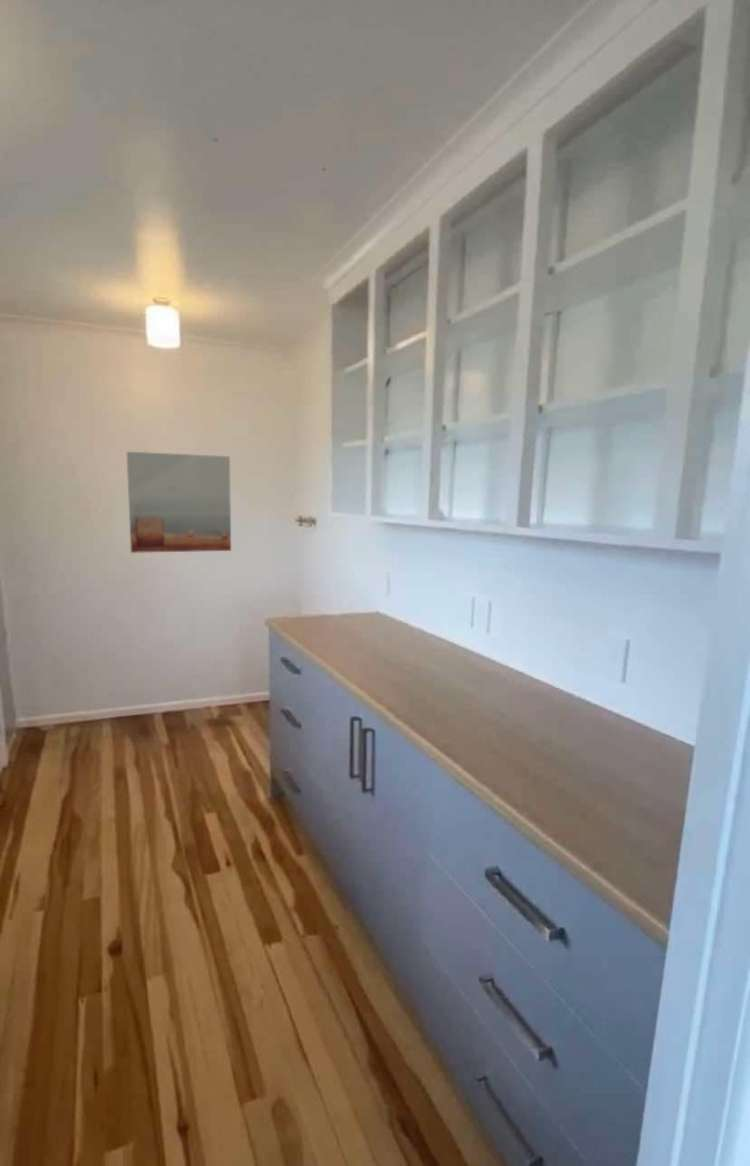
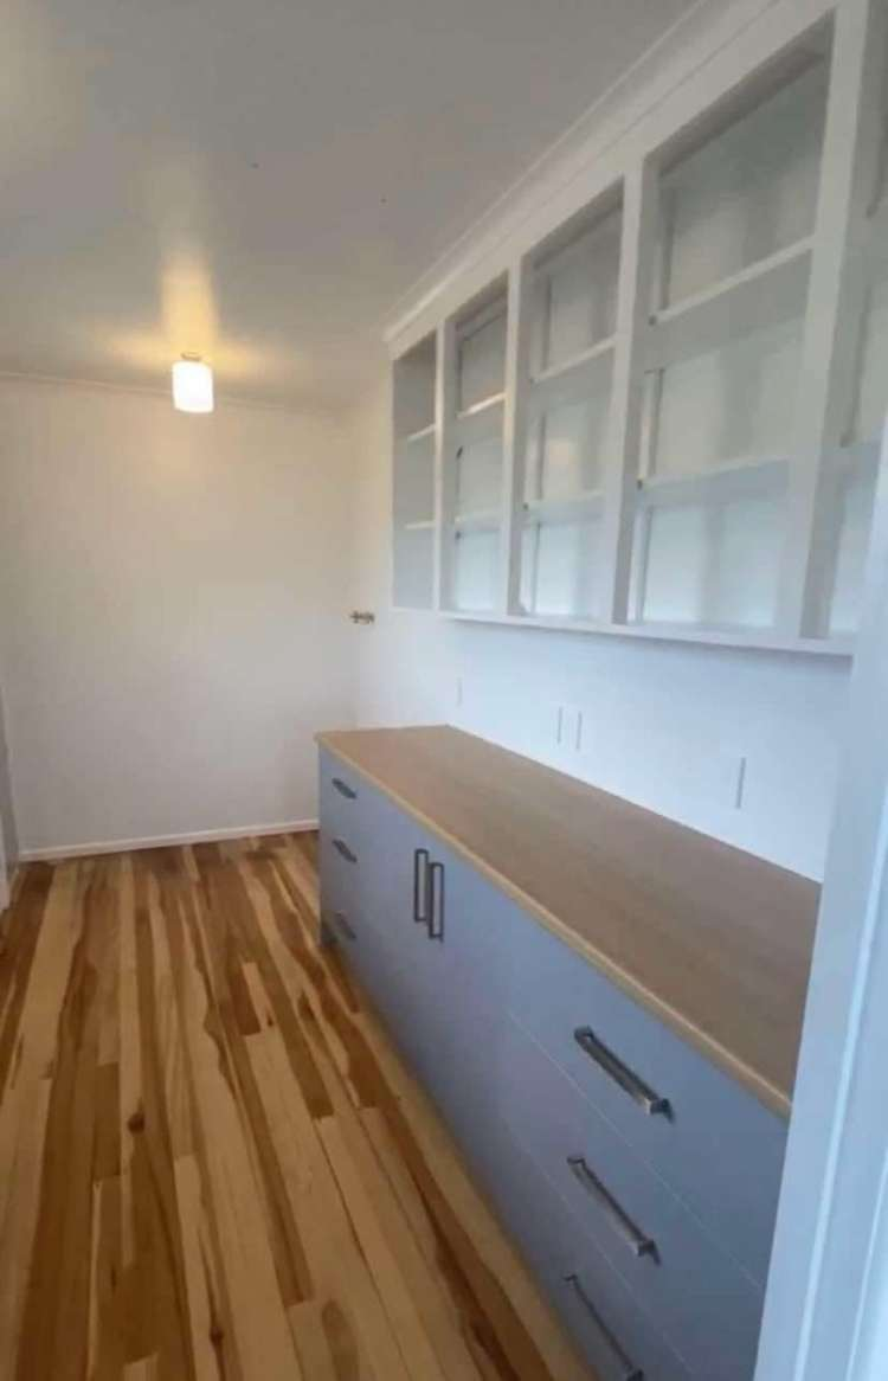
- wall art [126,451,232,554]
